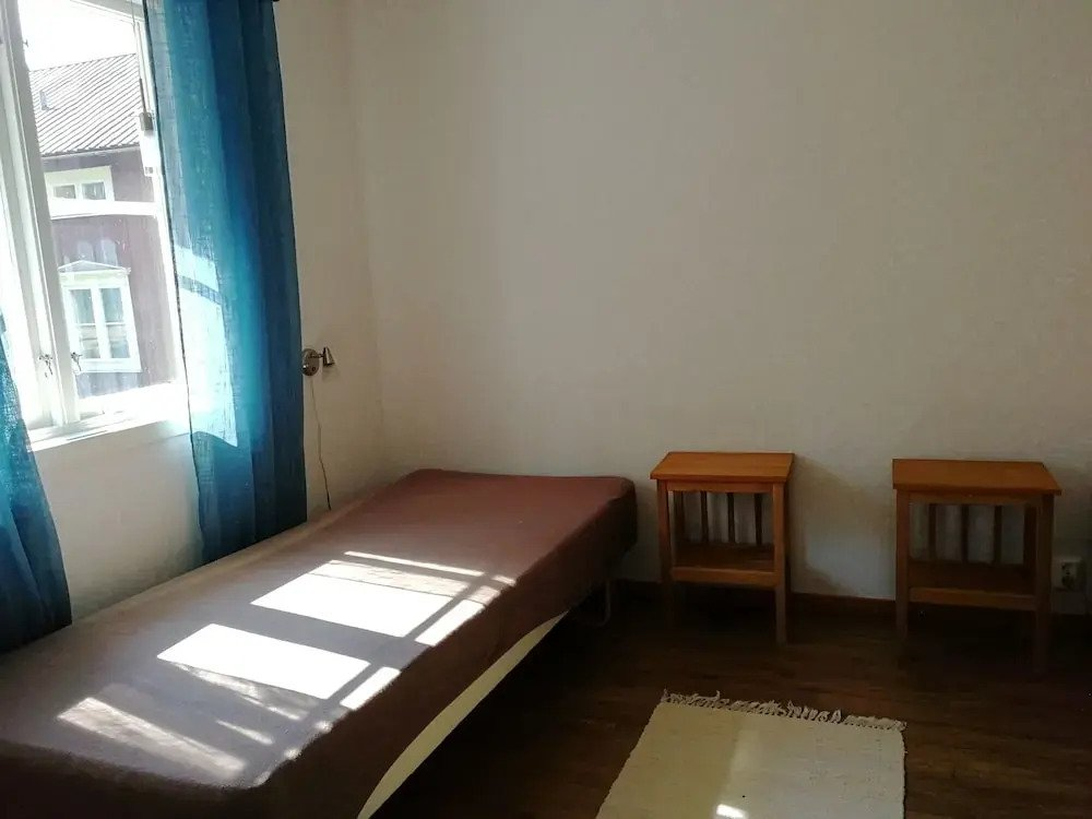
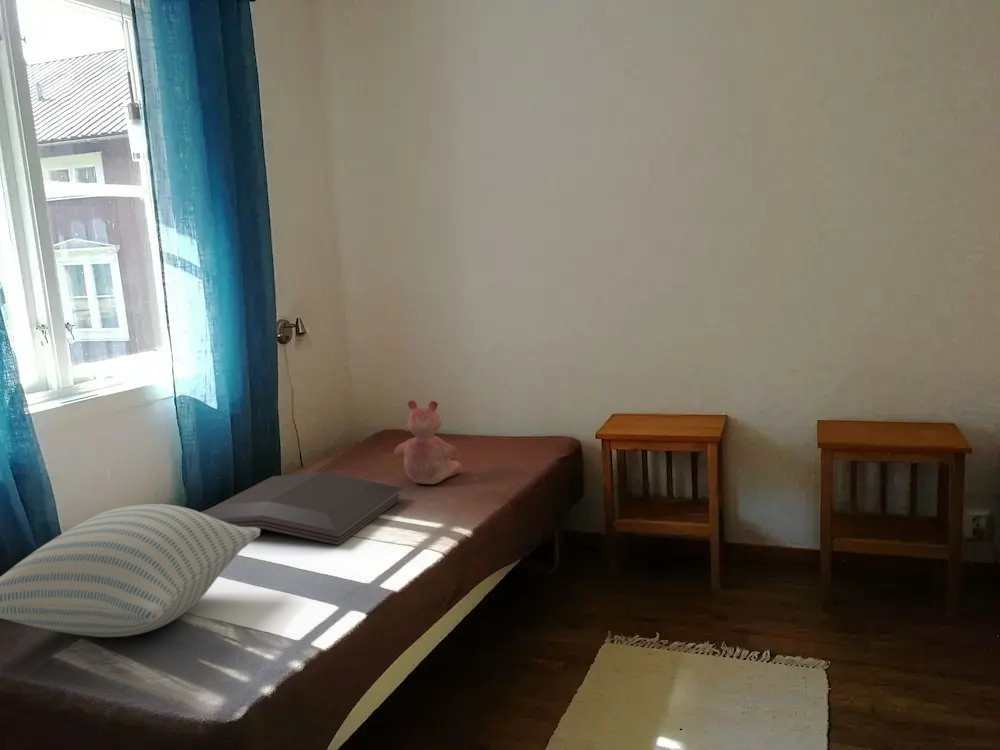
+ pillow [0,503,262,638]
+ teddy bear [393,399,463,485]
+ serving tray [201,471,405,546]
